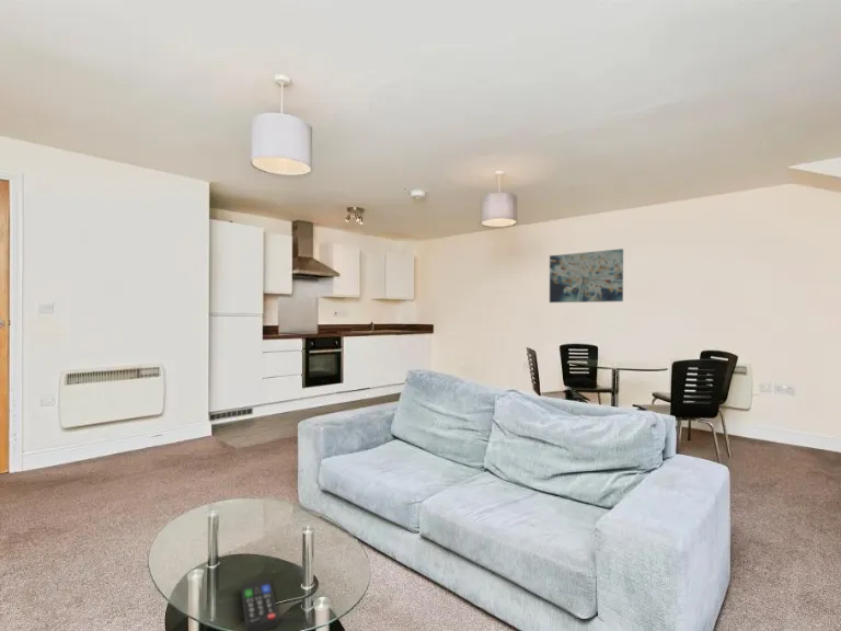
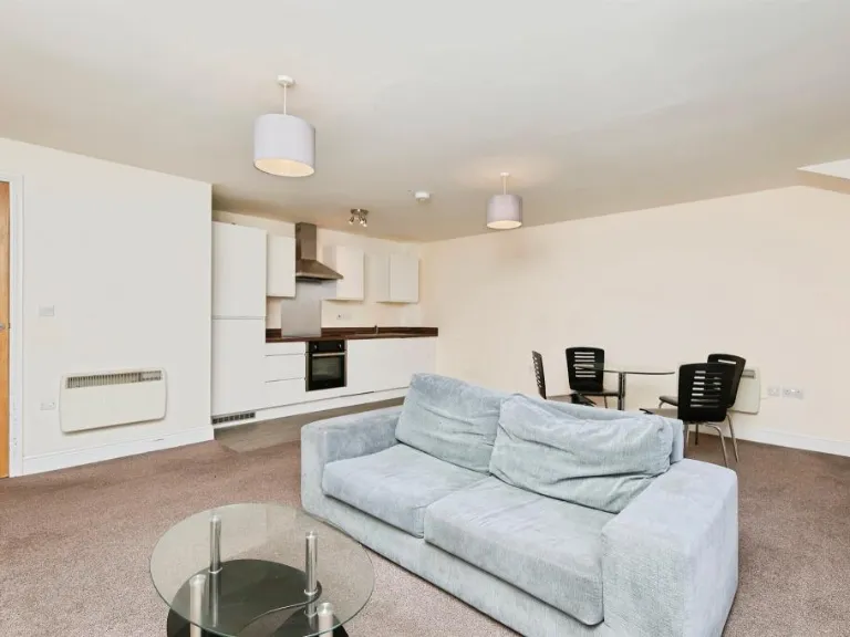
- remote control [240,577,279,631]
- wall art [549,248,624,303]
